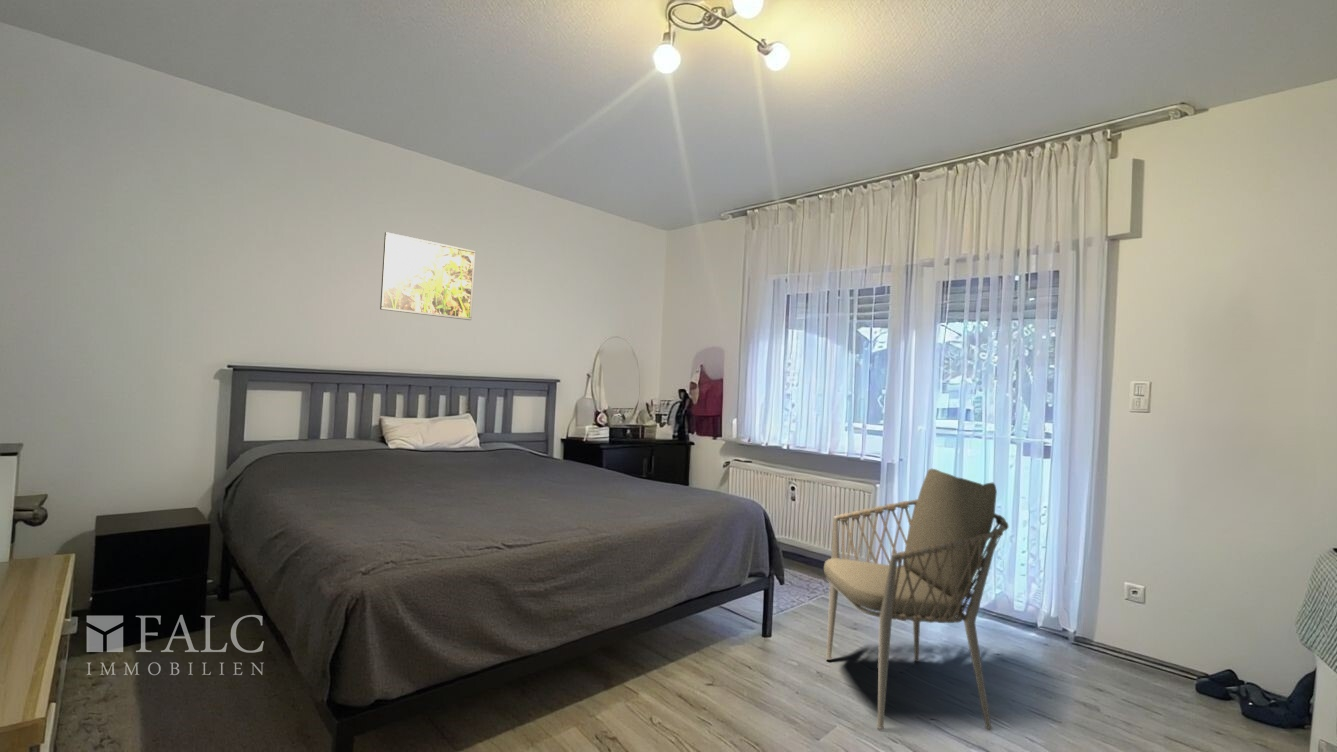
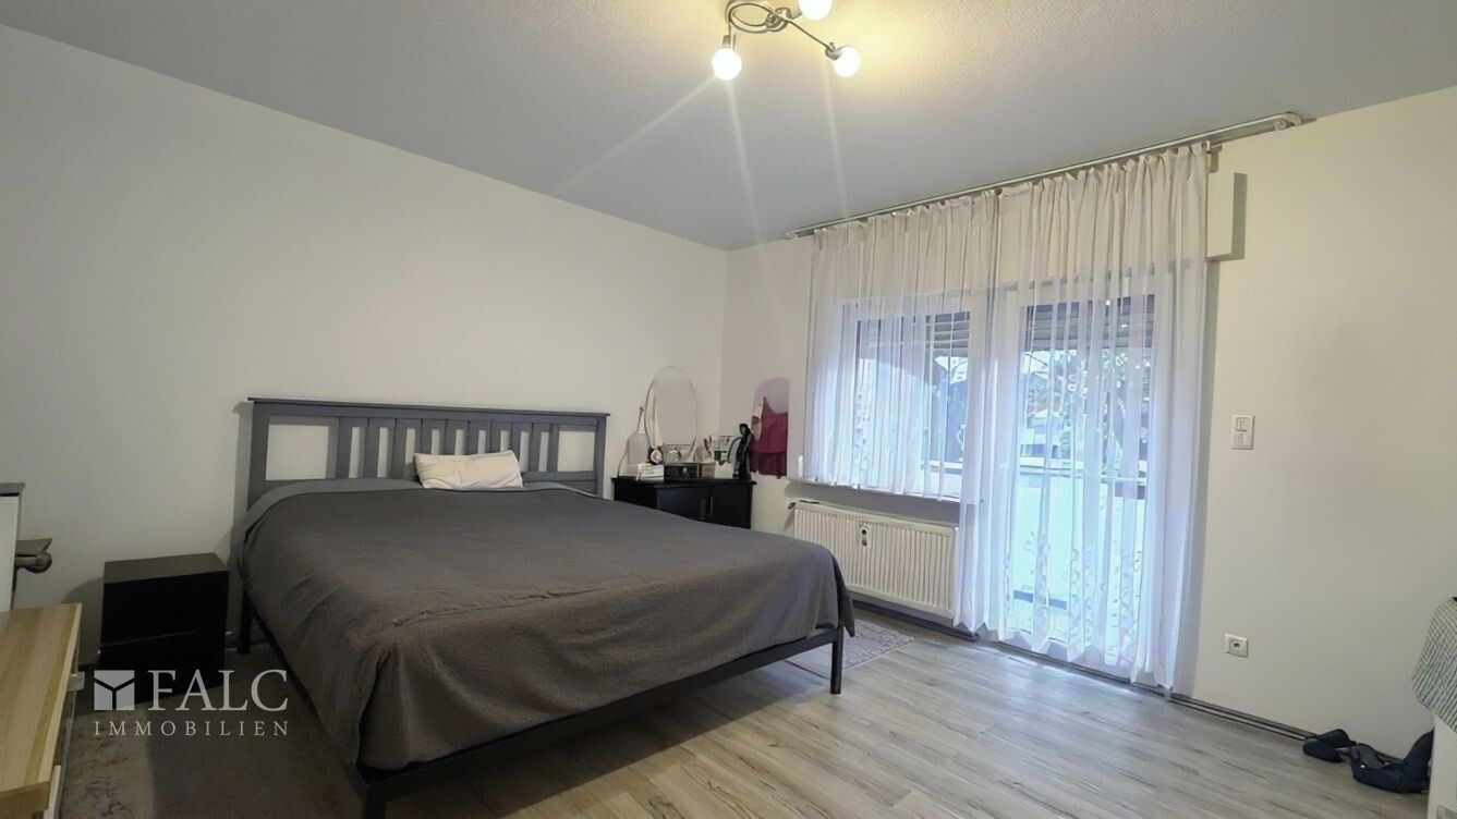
- armchair [823,468,1010,731]
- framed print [379,231,477,321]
